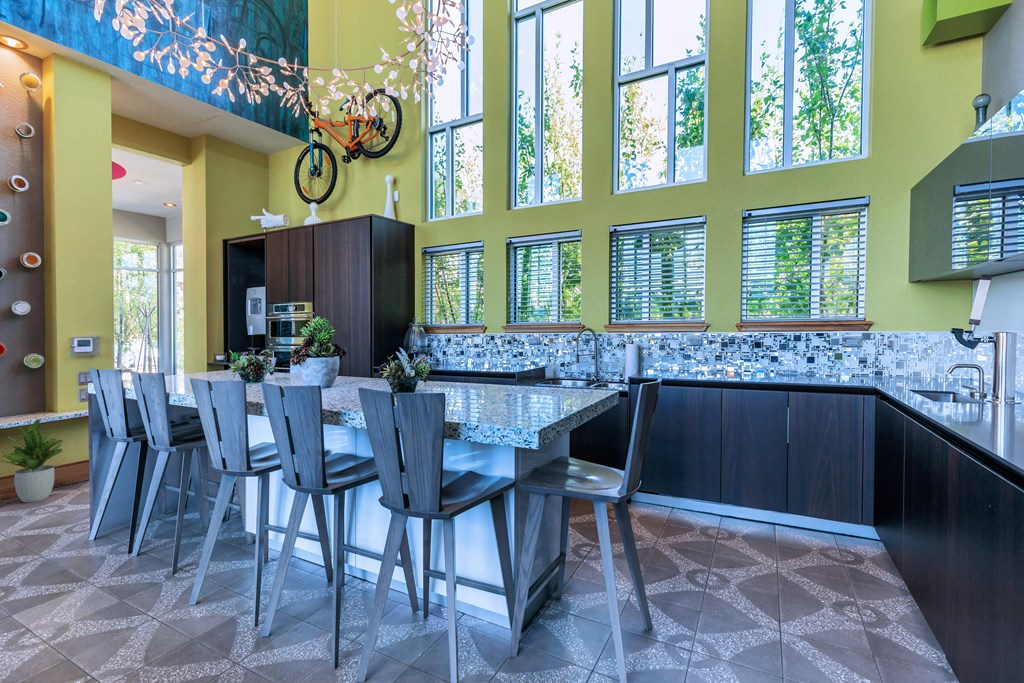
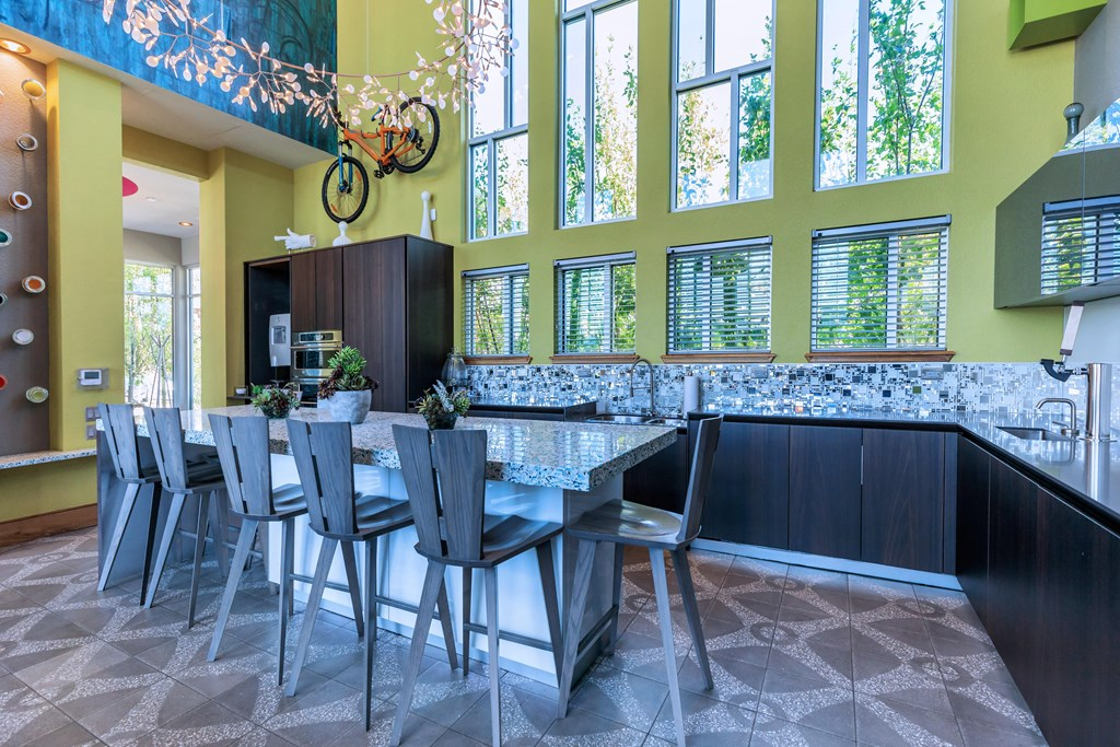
- potted plant [0,418,64,503]
